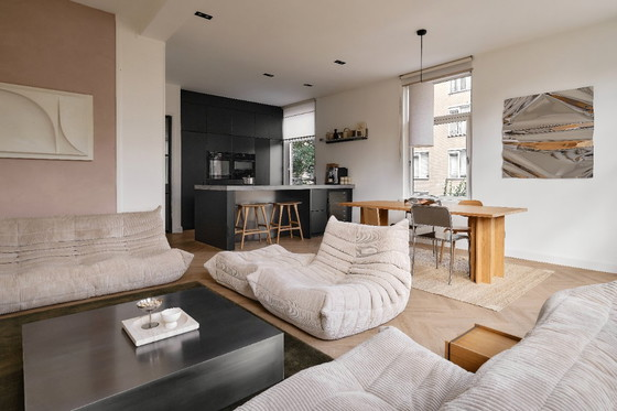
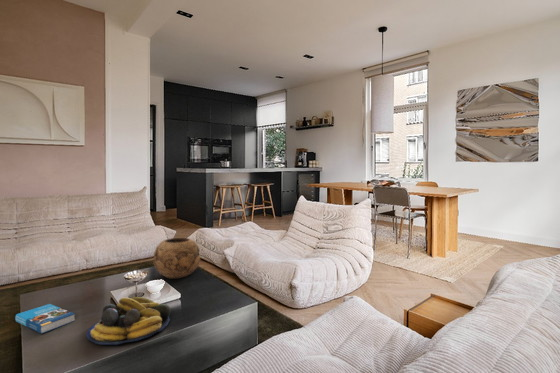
+ decorative bowl [152,237,201,279]
+ fruit bowl [86,296,172,346]
+ book [14,303,76,335]
